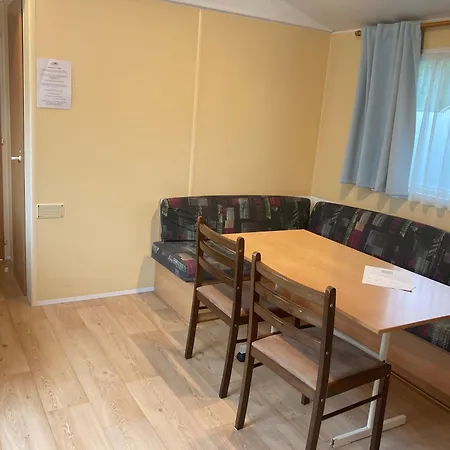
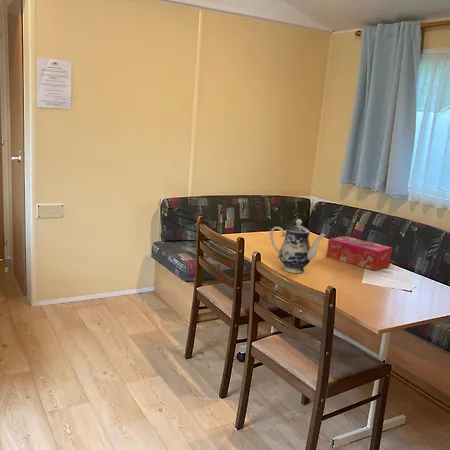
+ tissue box [326,235,393,271]
+ teapot [269,218,327,274]
